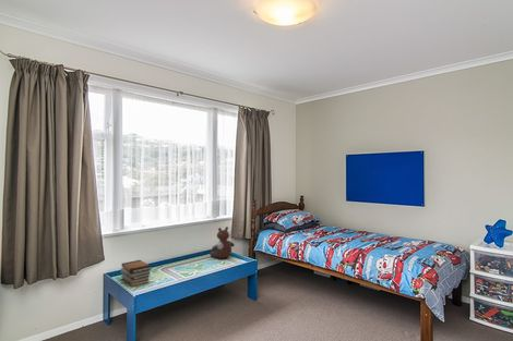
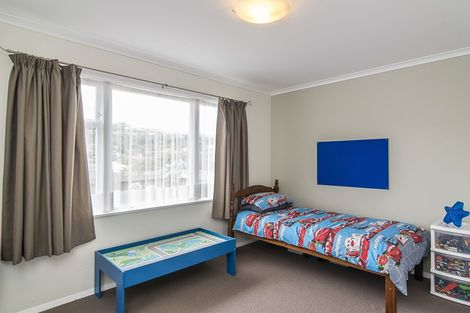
- stuffed bear [208,226,236,259]
- book stack [120,259,153,288]
